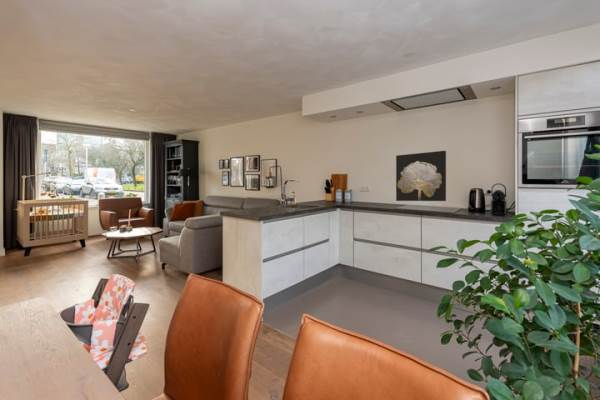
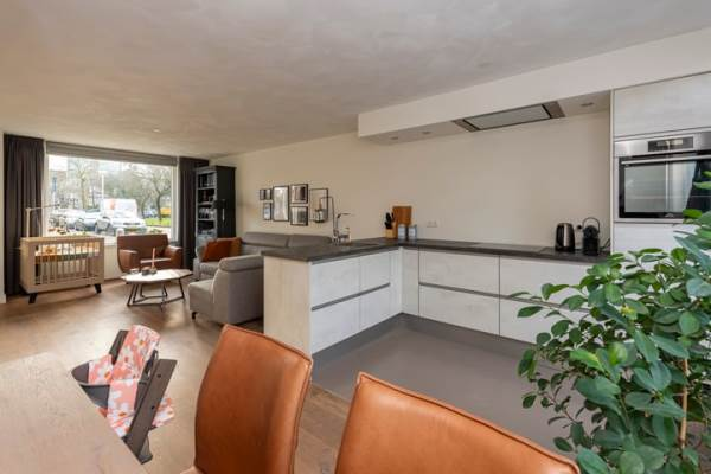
- wall art [395,150,447,202]
